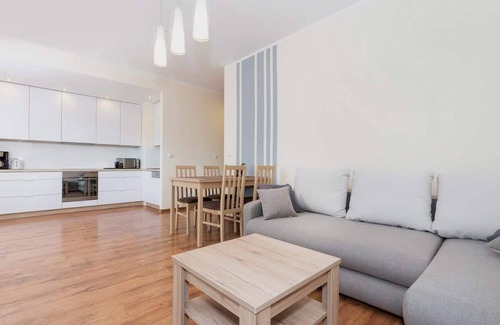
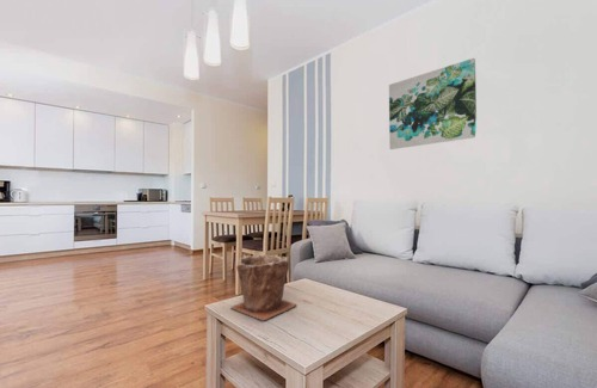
+ wall art [388,57,478,150]
+ plant pot [229,254,298,321]
